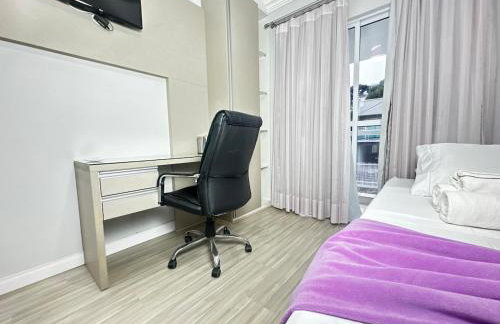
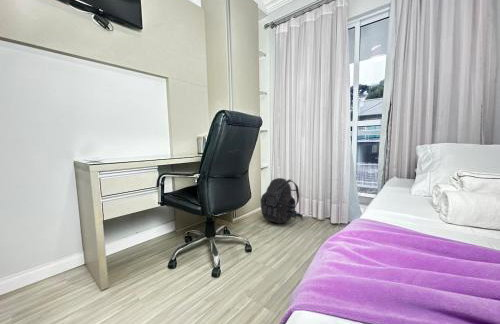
+ backpack [260,177,304,224]
